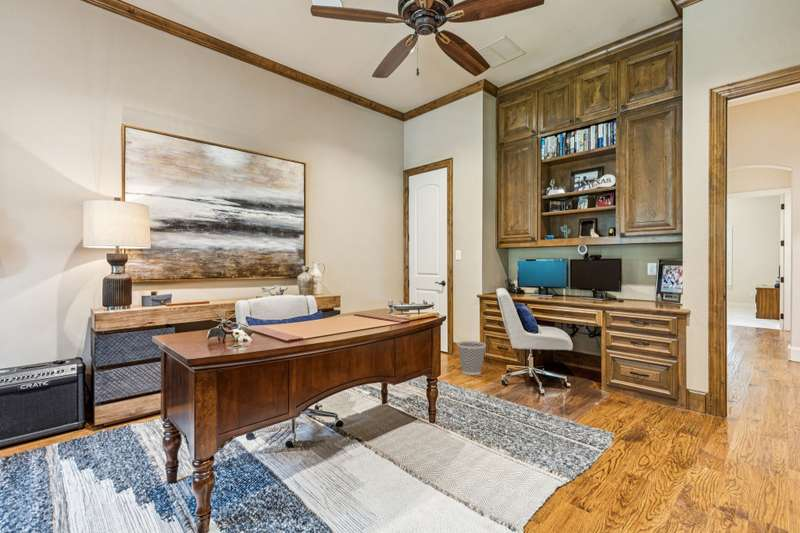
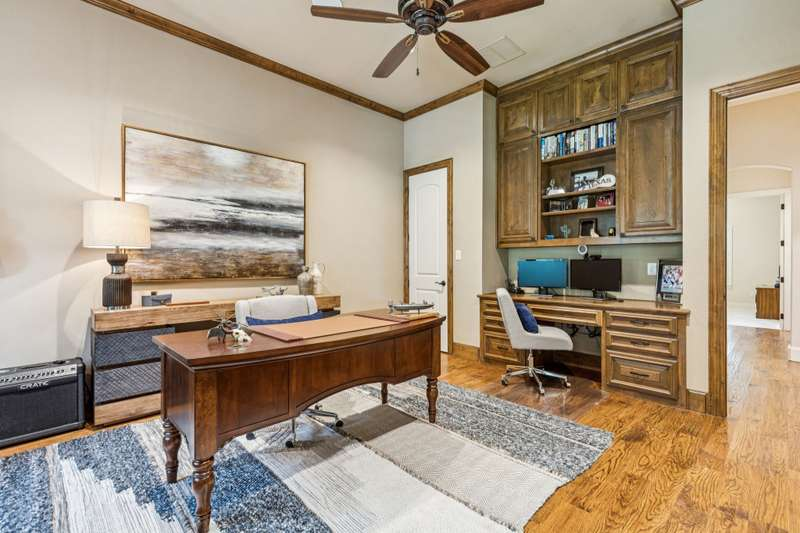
- wastebasket [456,340,487,376]
